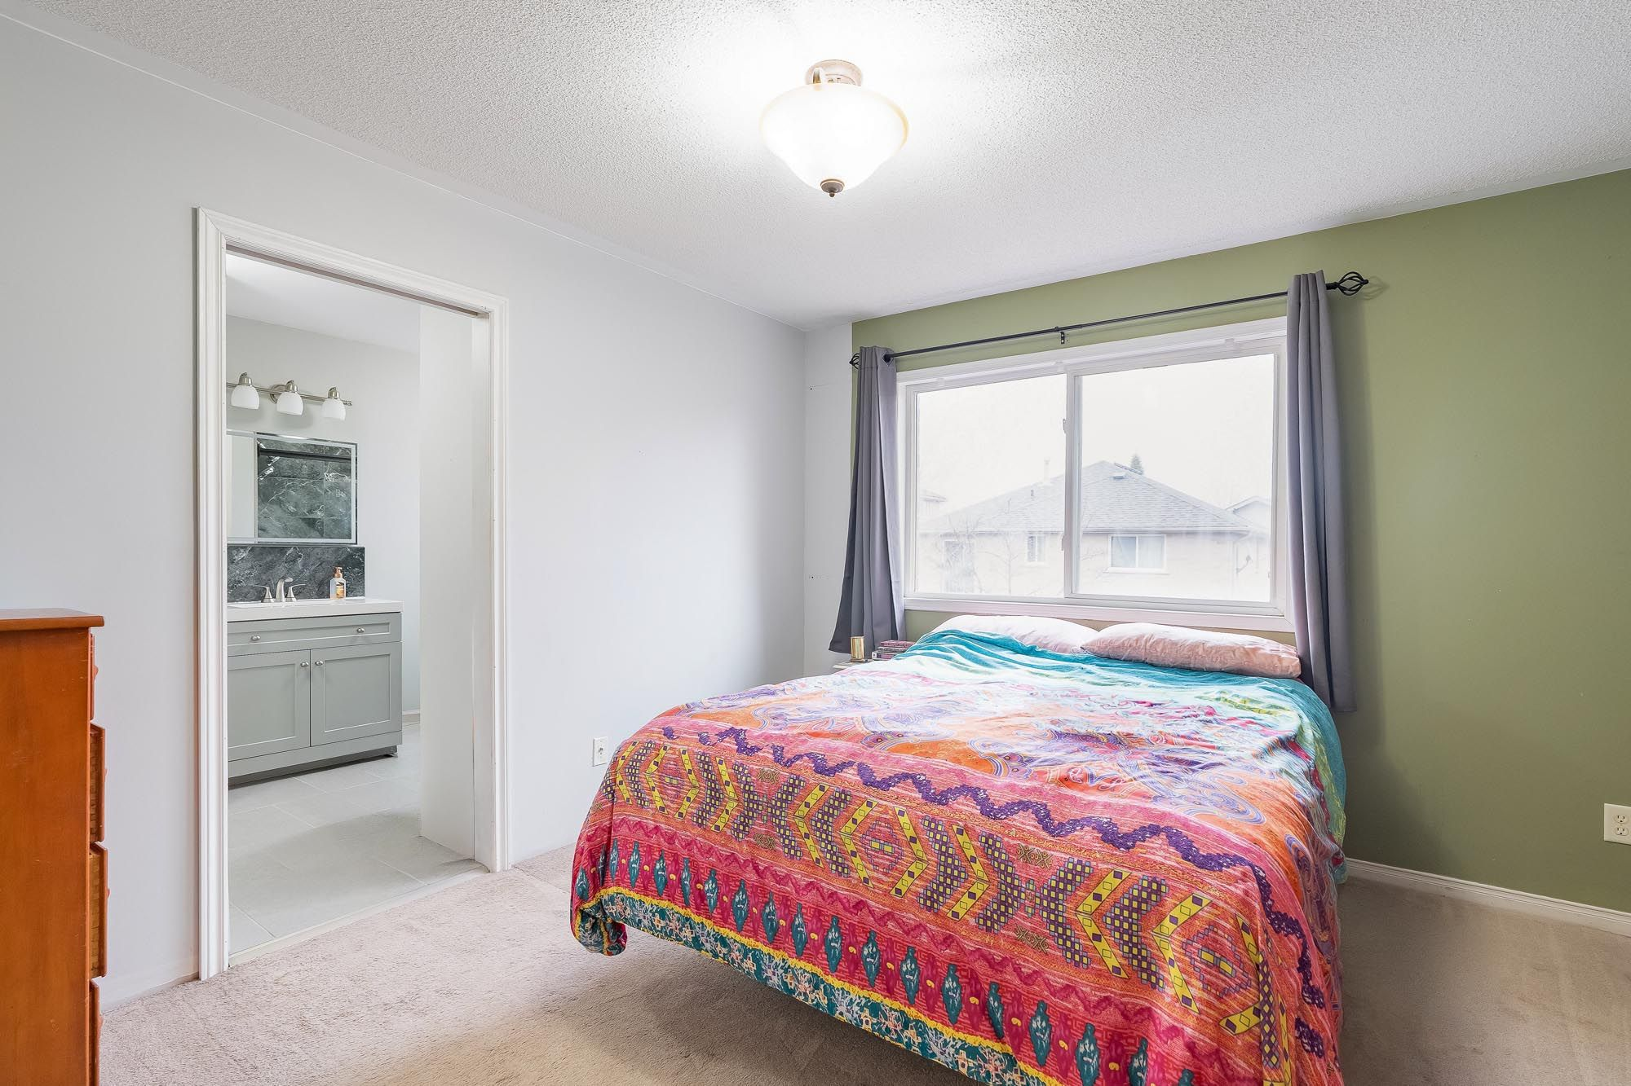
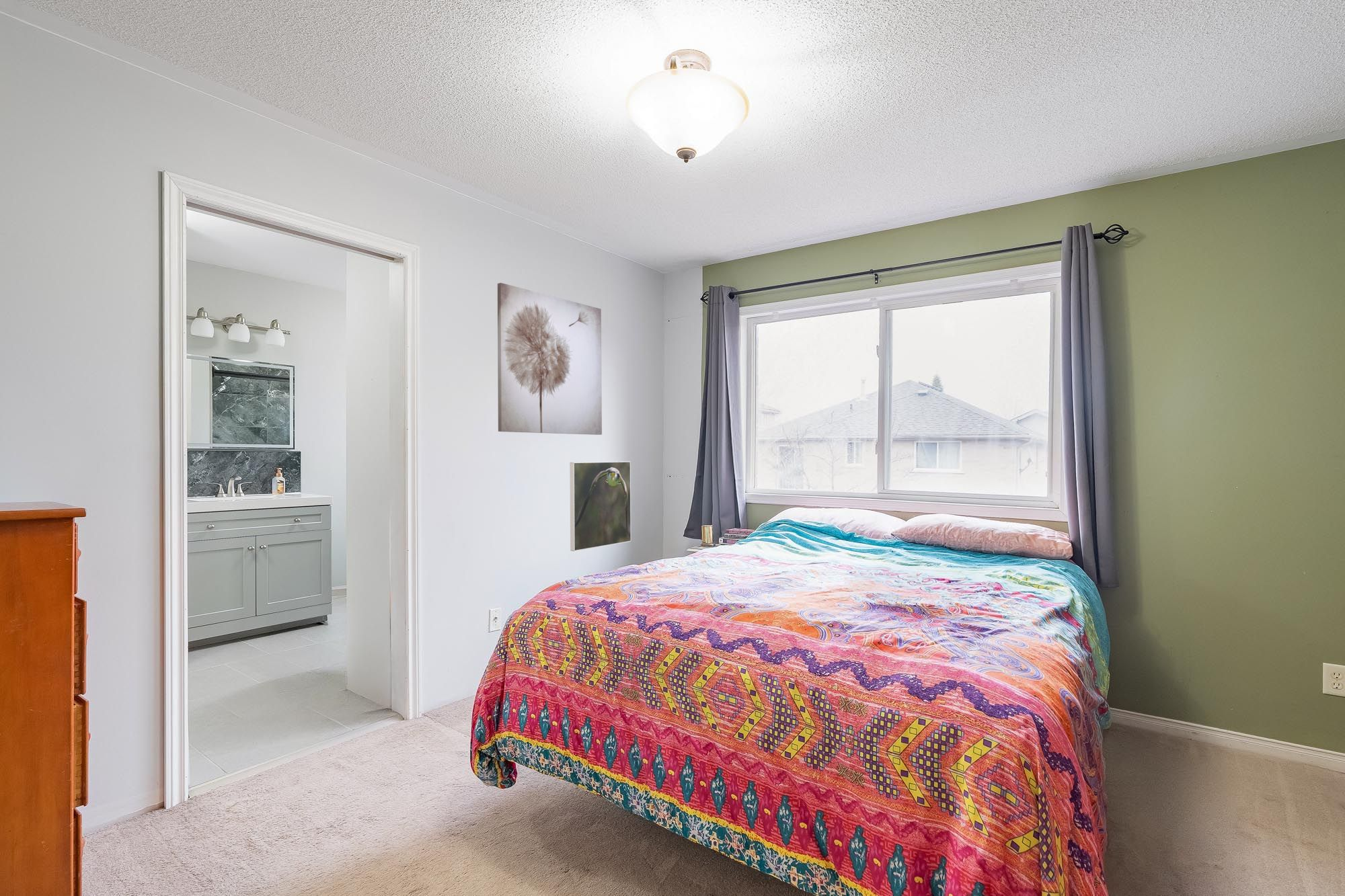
+ wall art [497,282,603,436]
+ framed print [569,460,631,552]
